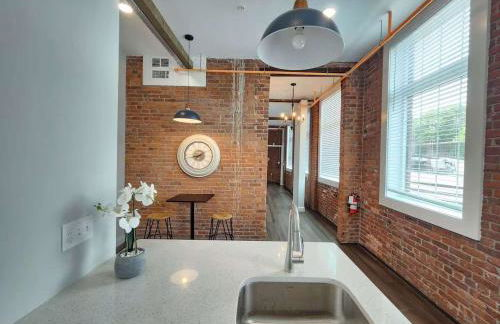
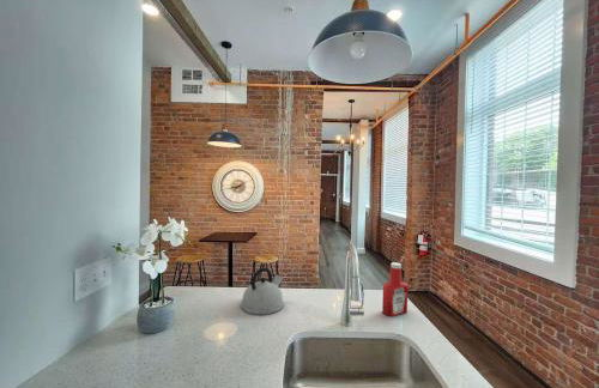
+ kettle [240,267,285,316]
+ soap bottle [381,261,409,317]
